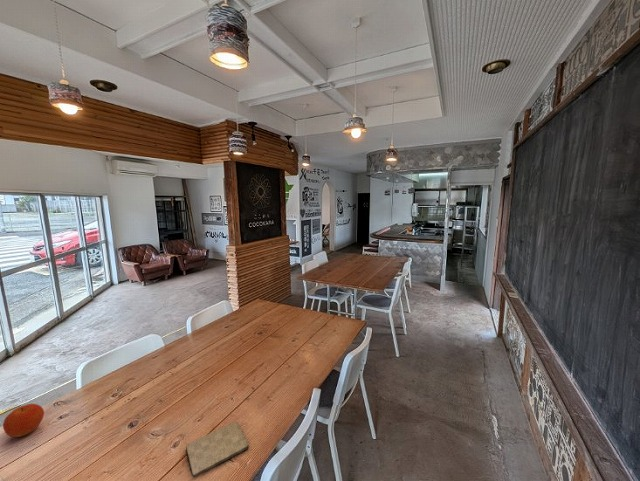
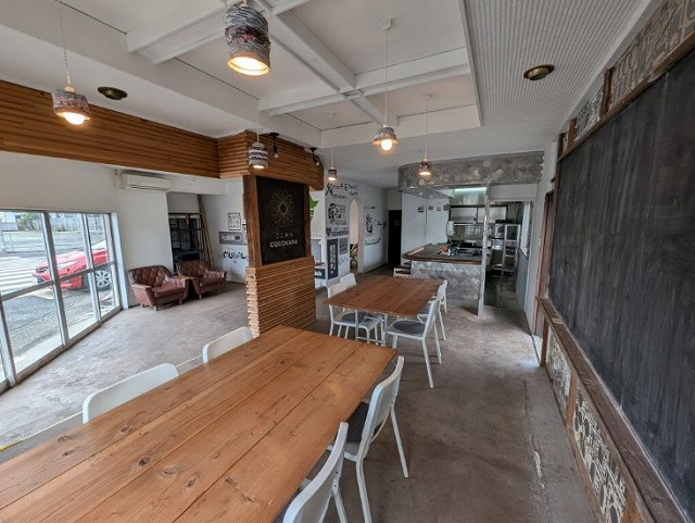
- fruit [2,403,45,438]
- cutting board [185,421,249,478]
